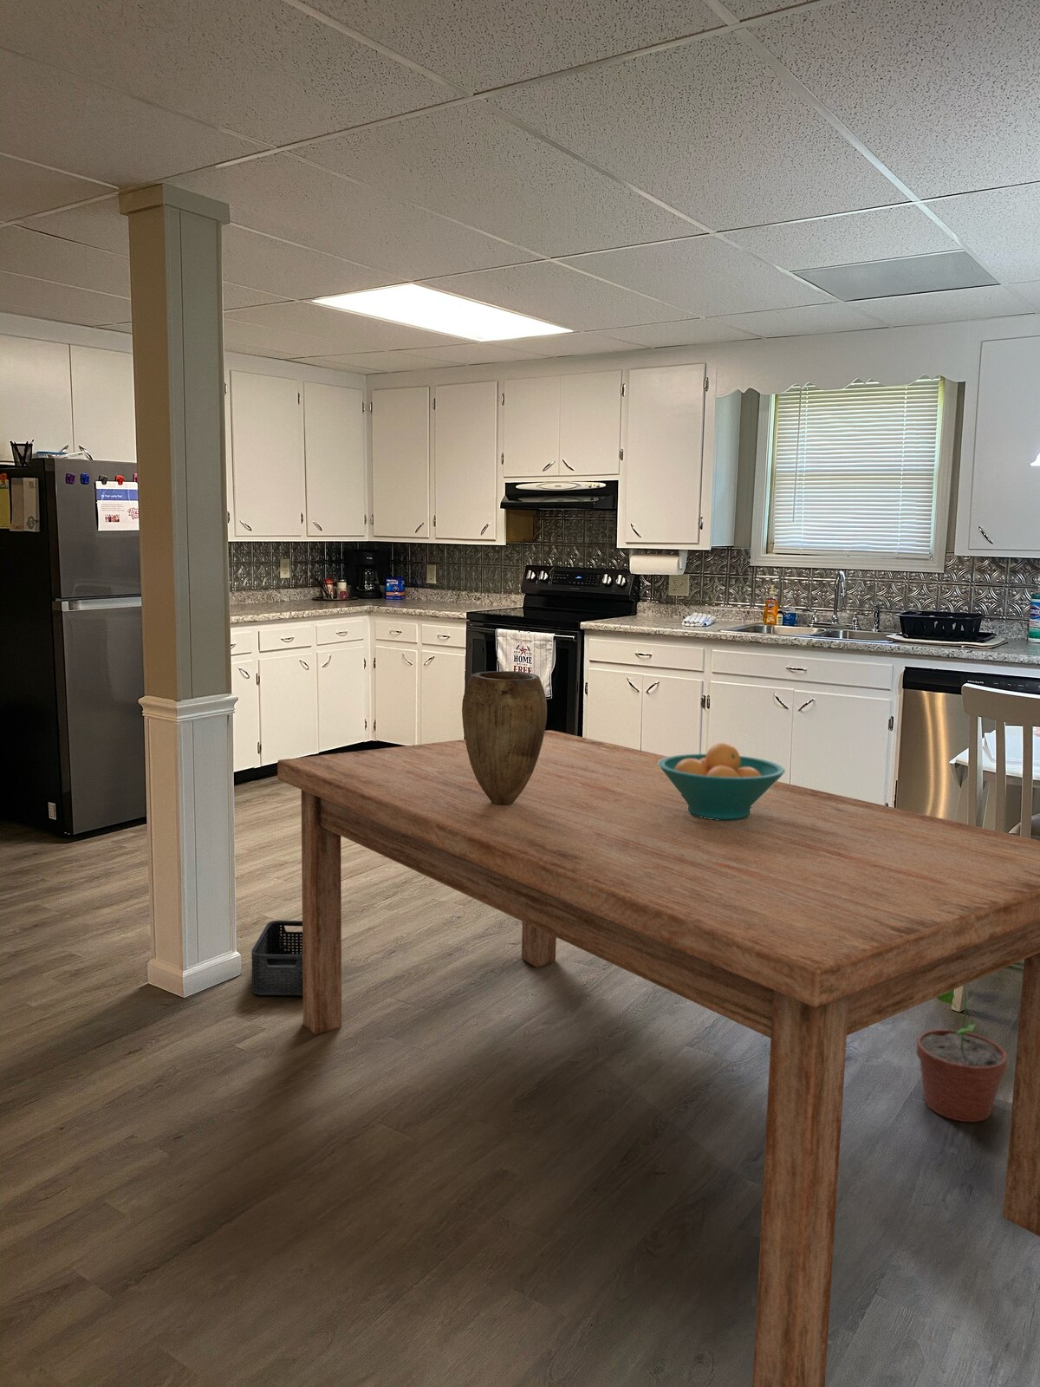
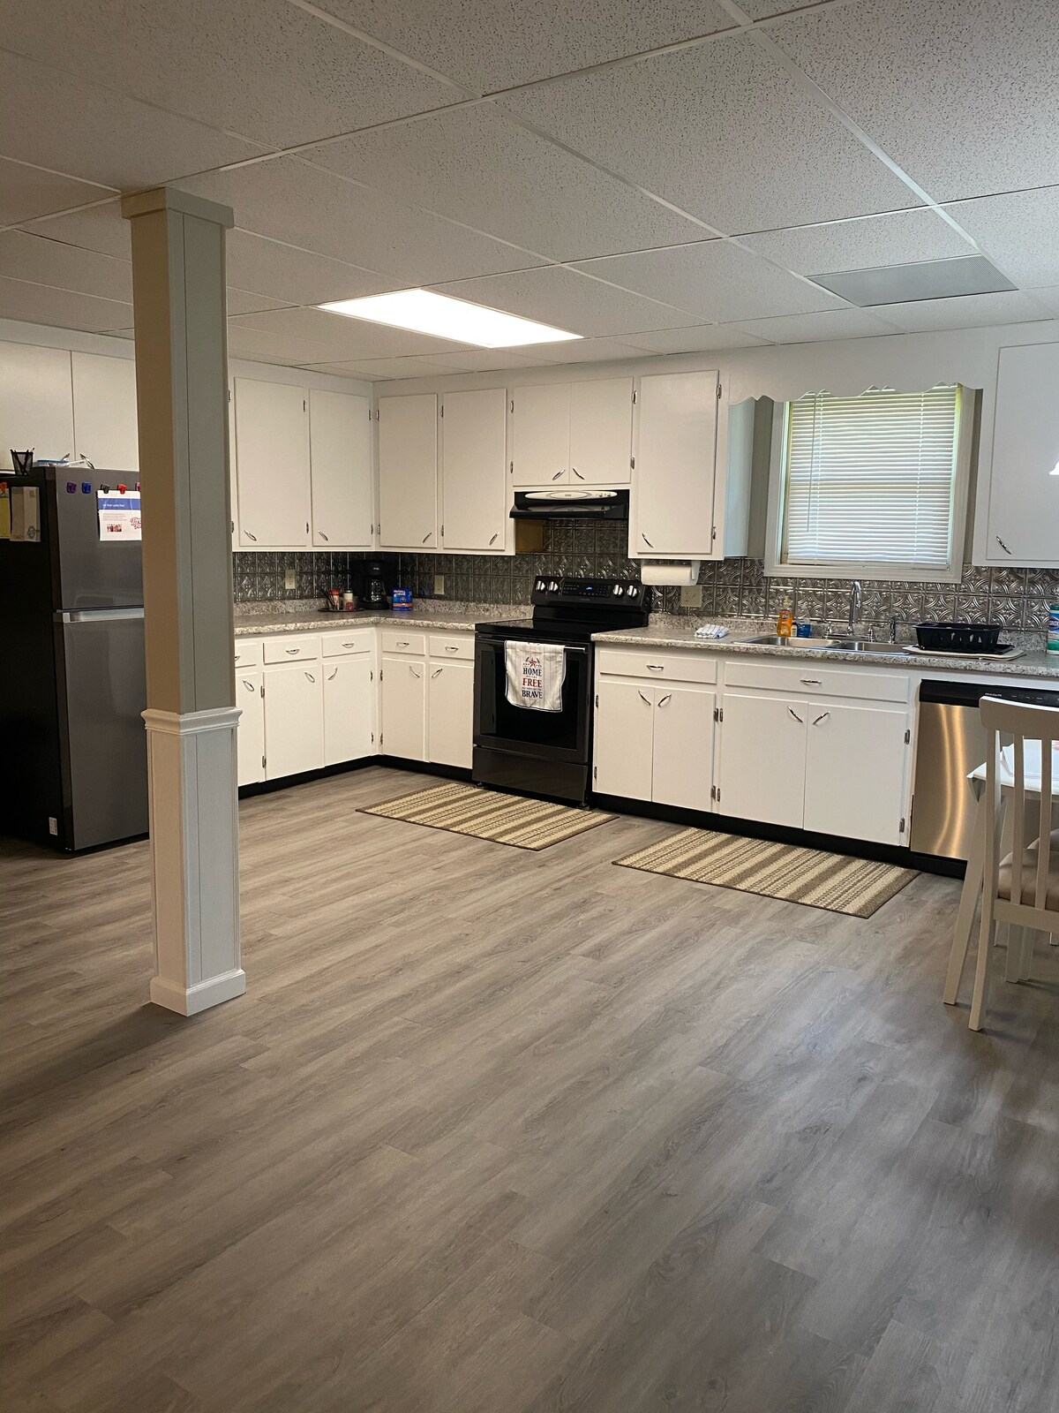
- fruit bowl [658,742,787,820]
- dining table [276,730,1040,1387]
- potted plant [915,983,1008,1123]
- storage bin [250,920,304,997]
- vase [461,671,547,805]
